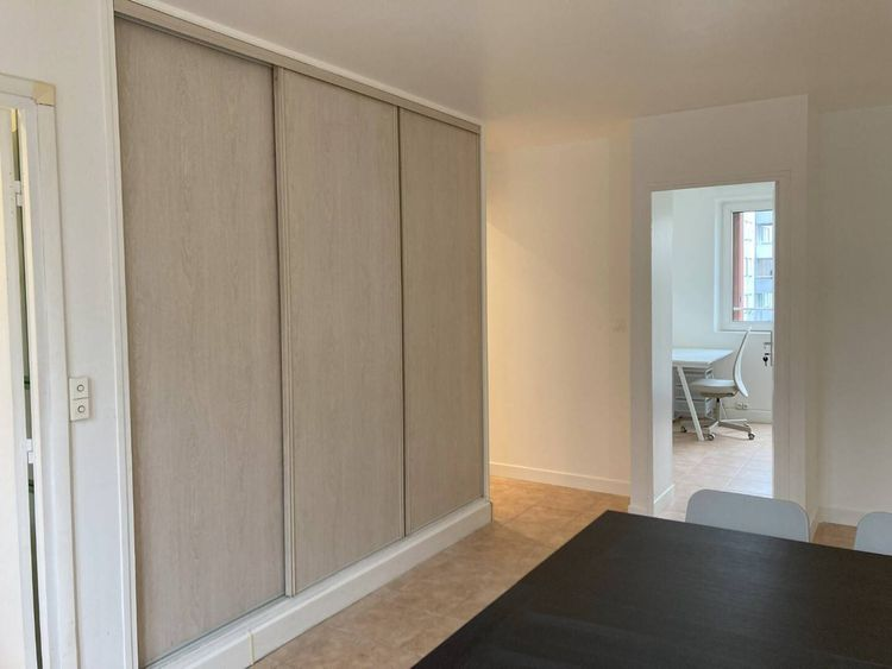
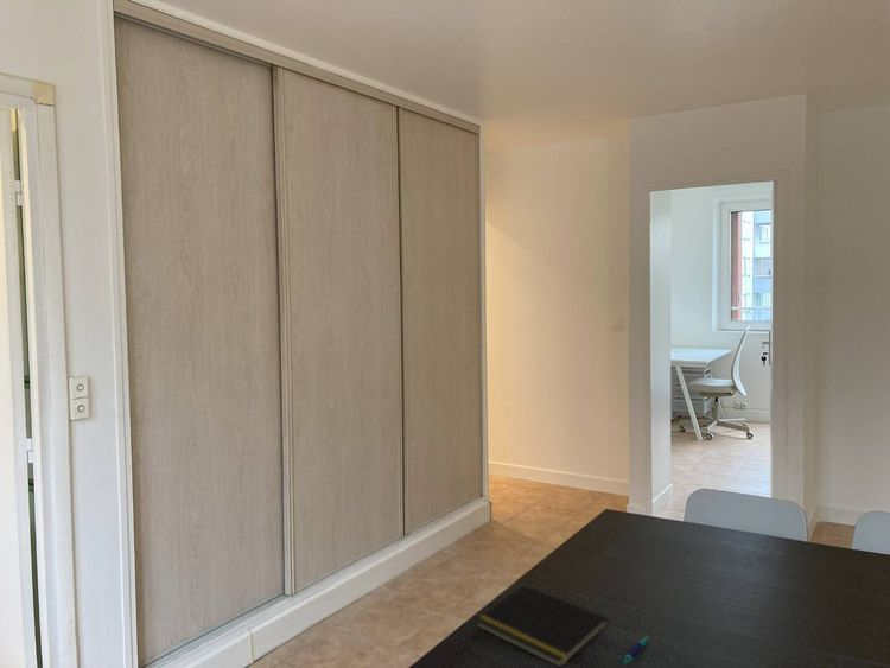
+ notepad [473,584,610,668]
+ pen [622,635,650,666]
